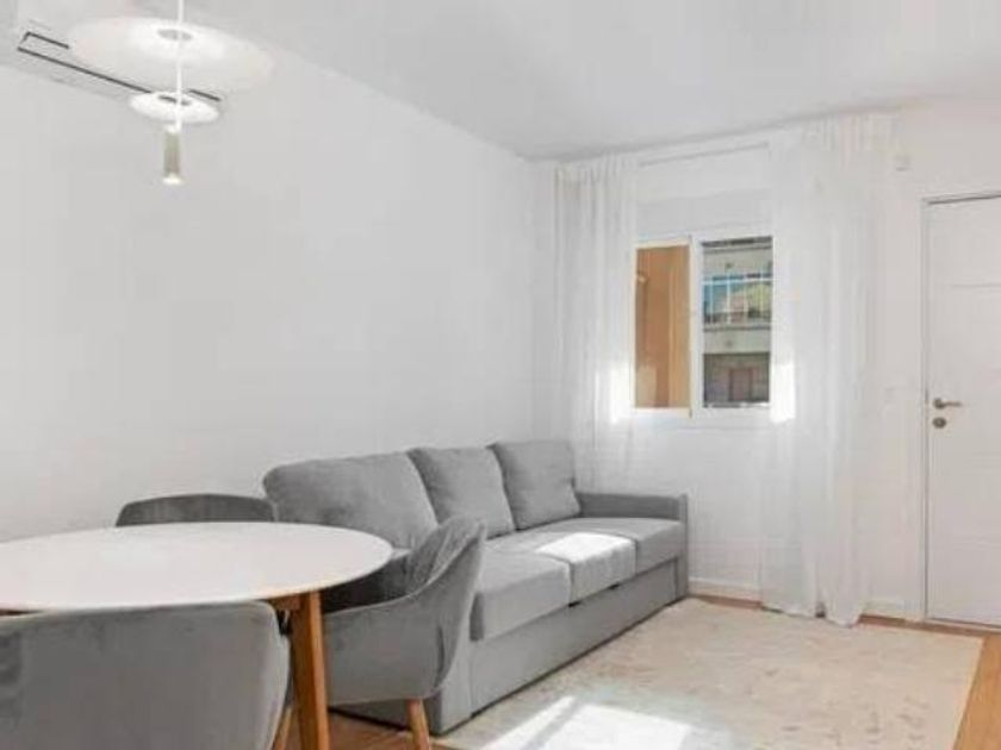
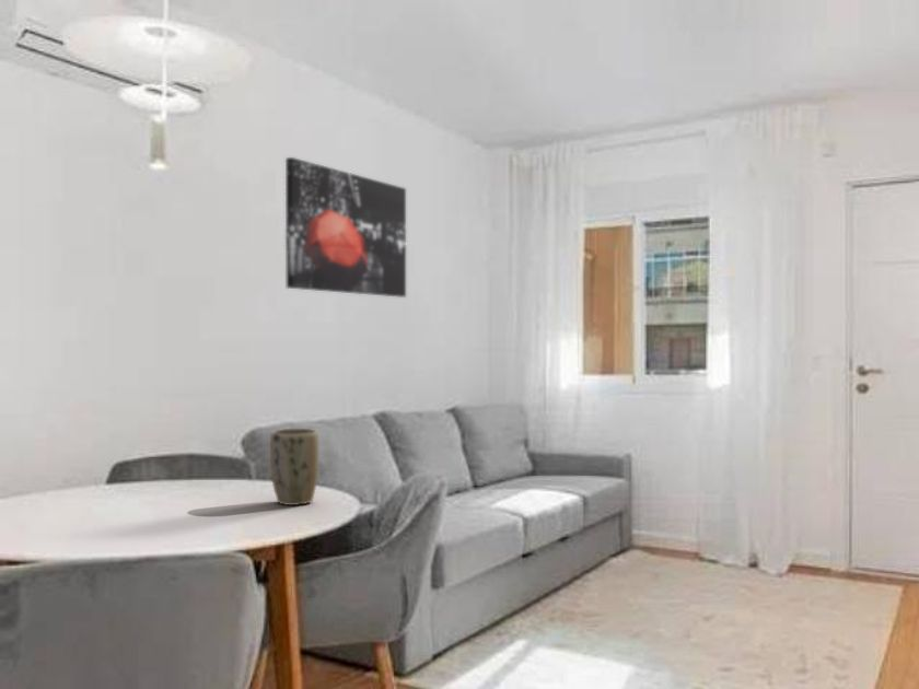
+ plant pot [269,428,321,506]
+ wall art [284,156,407,299]
